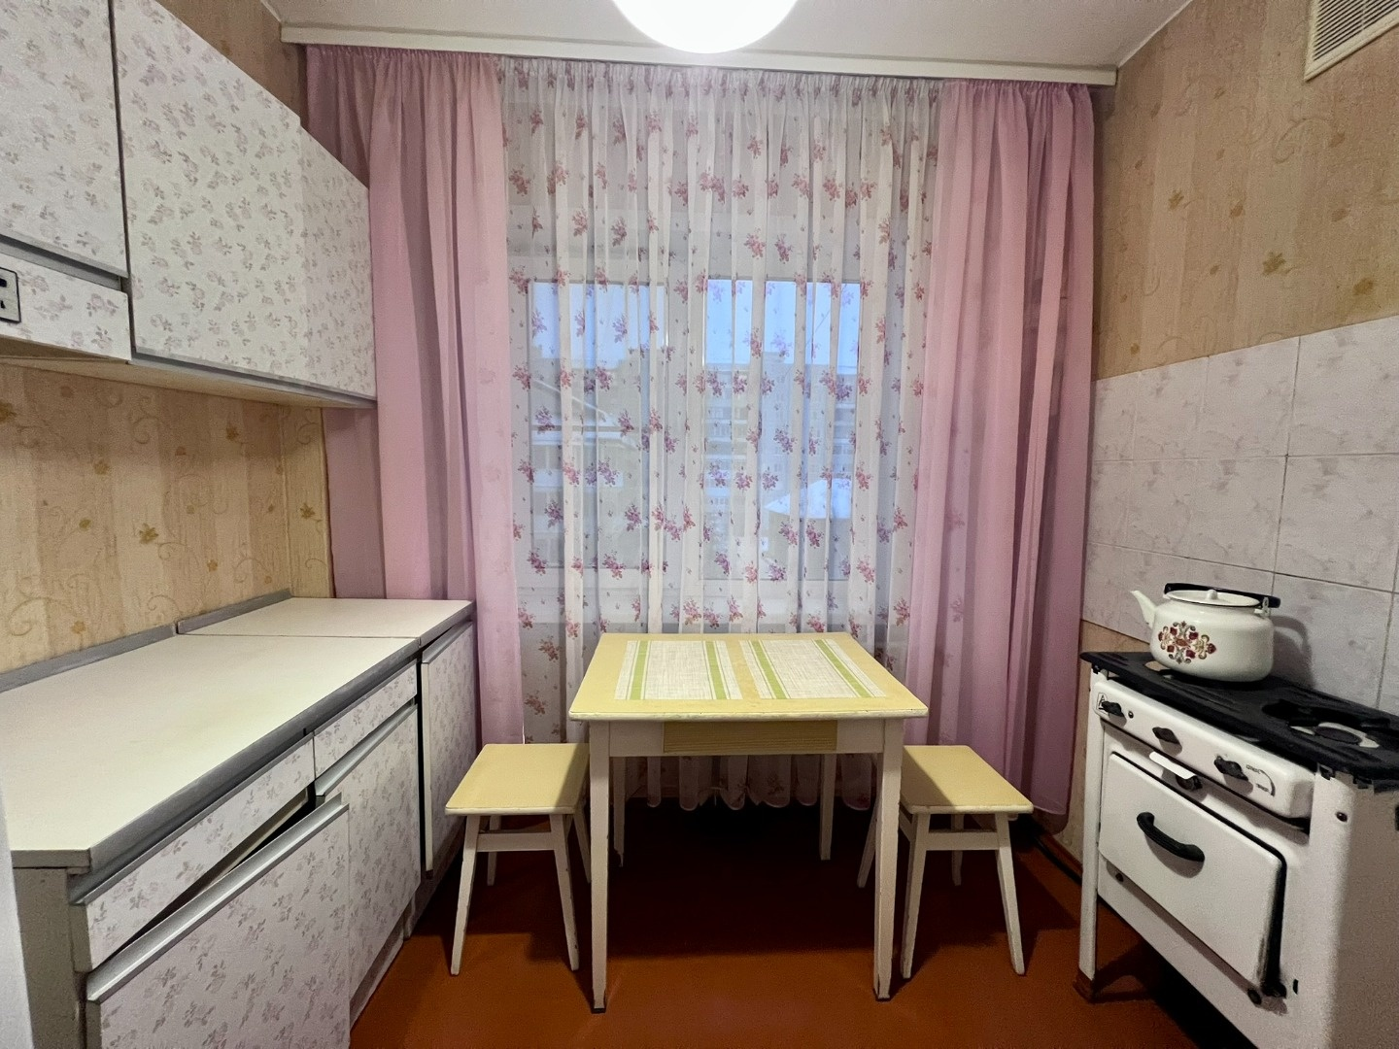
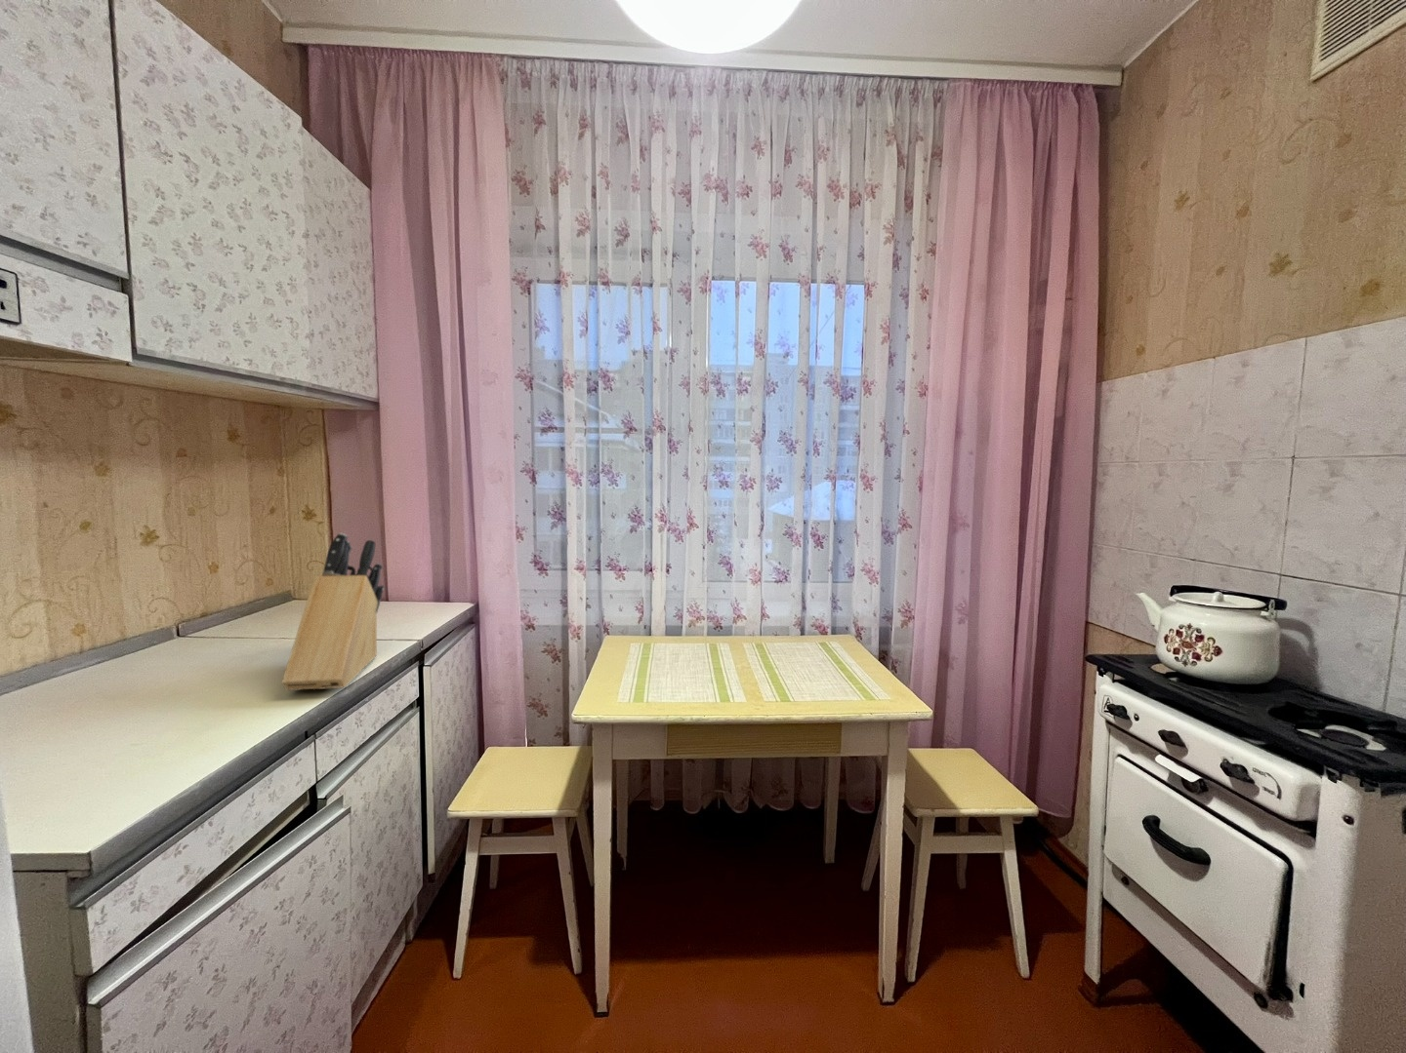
+ knife block [280,531,384,691]
